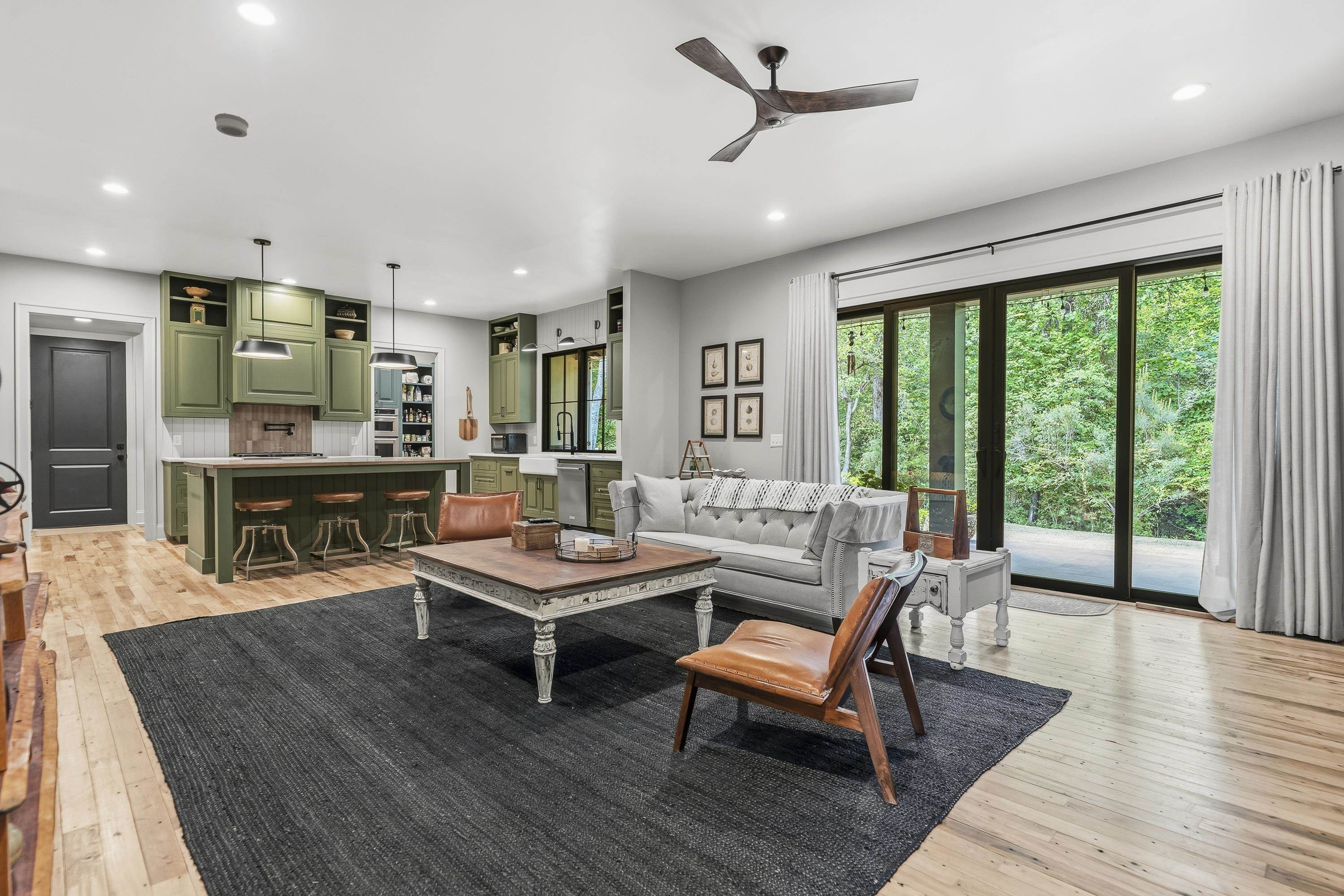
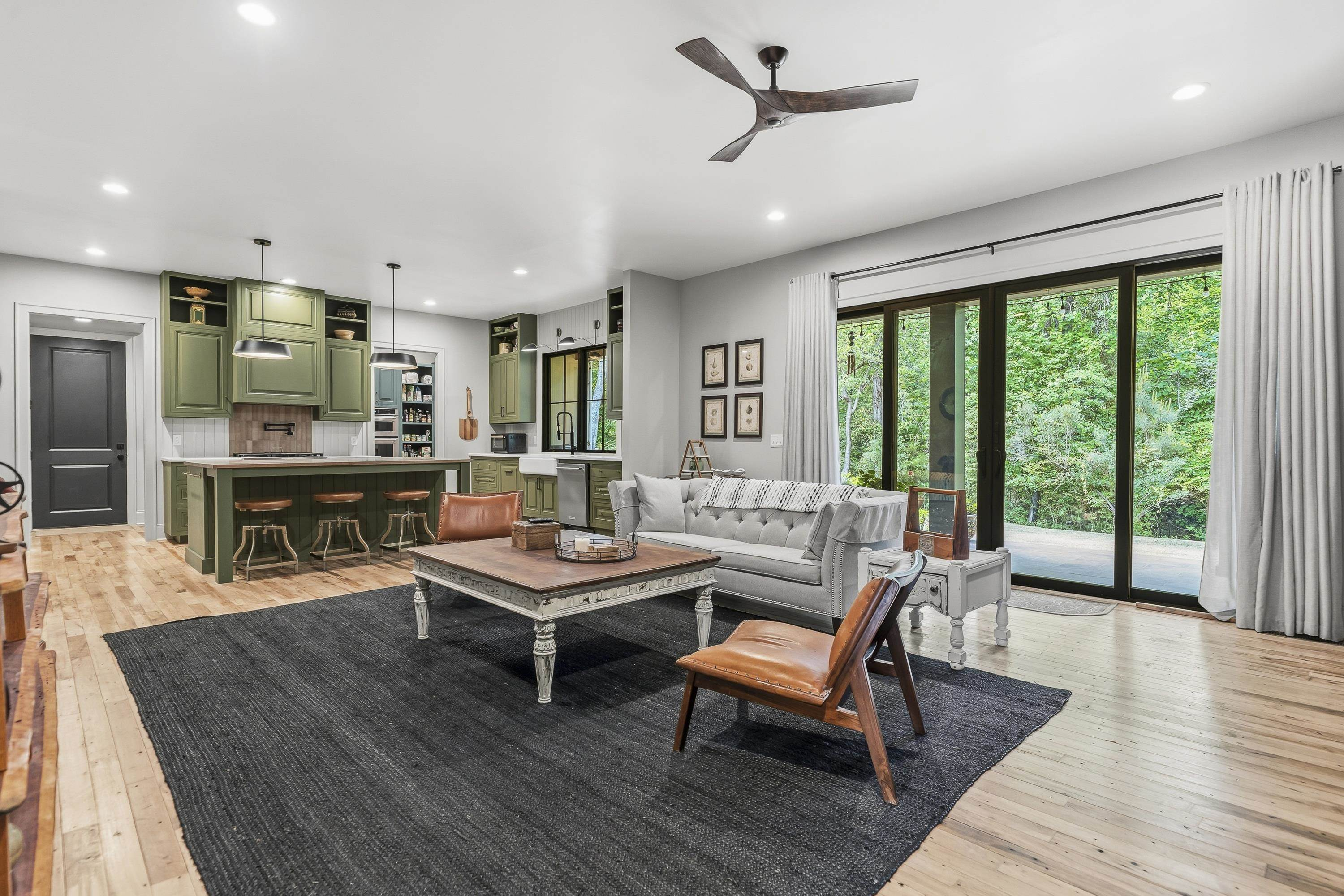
- smoke detector [214,112,249,138]
